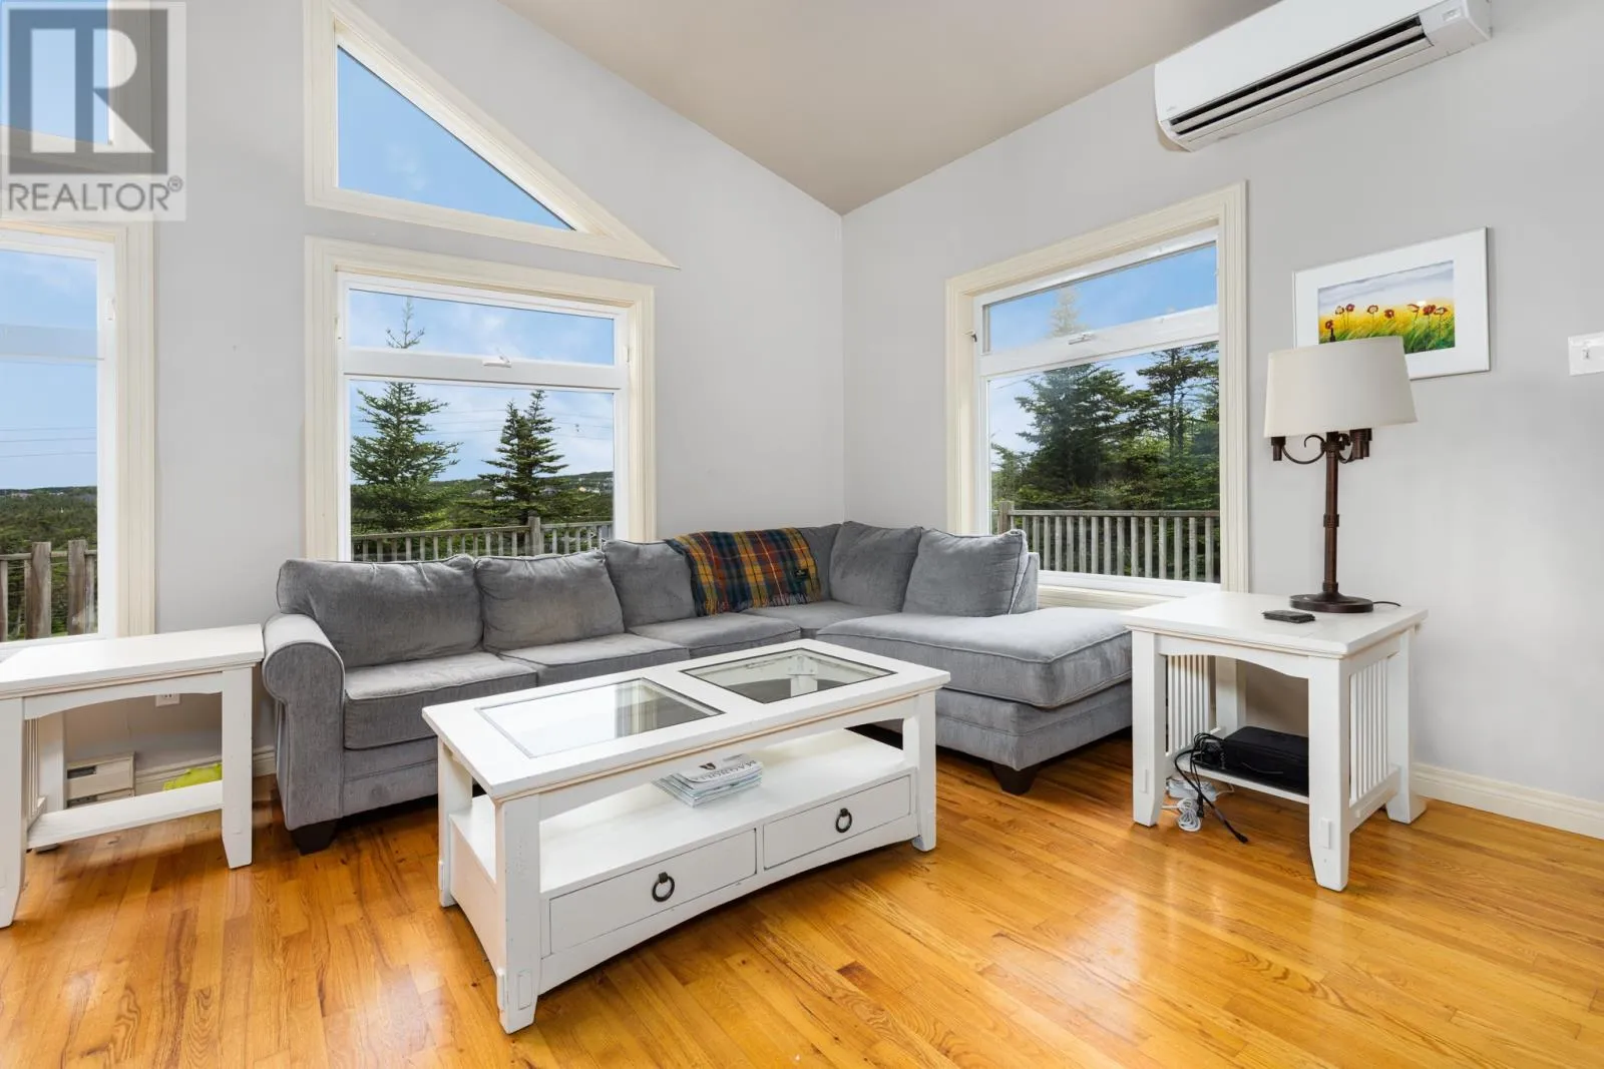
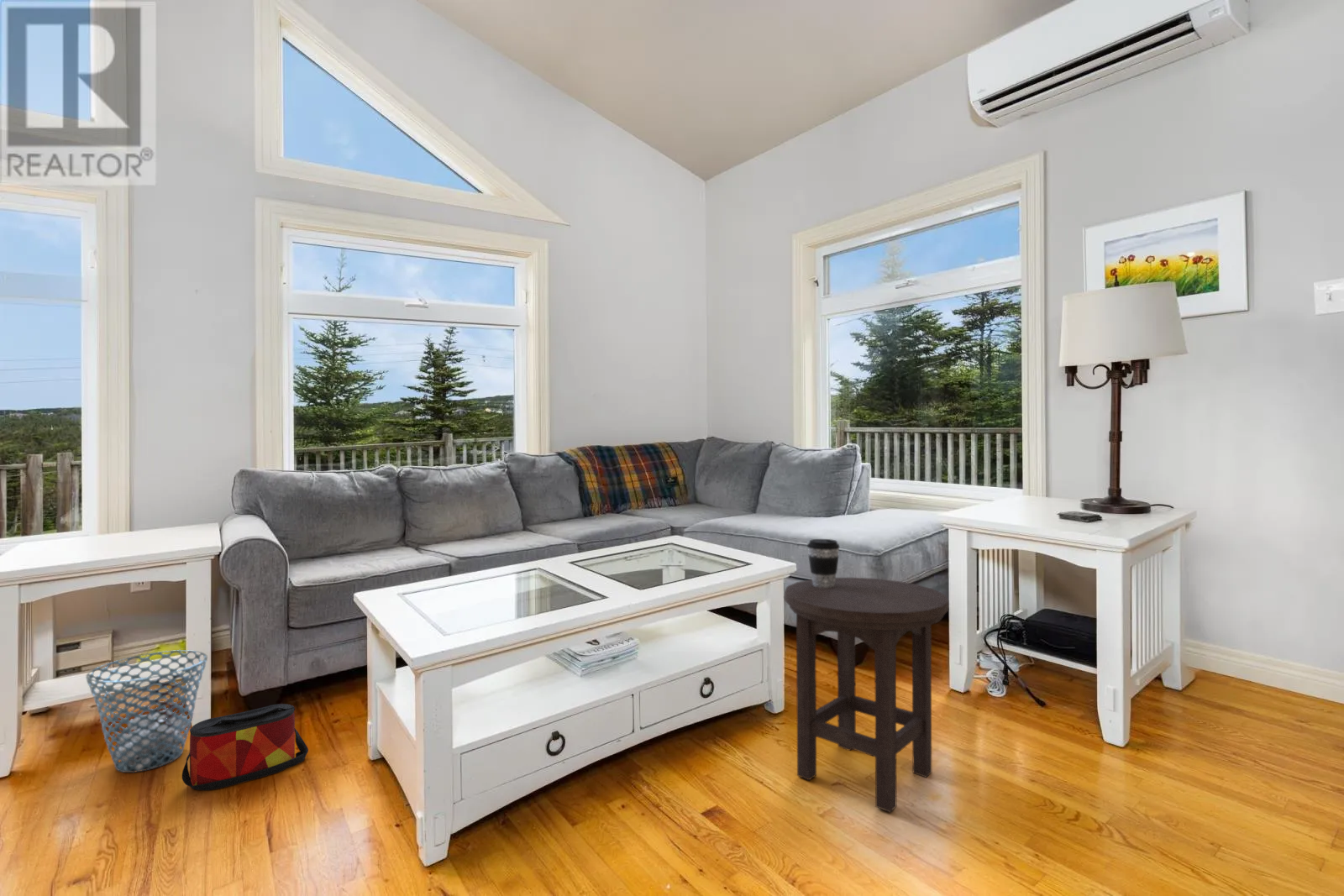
+ waste basket [85,649,208,773]
+ bag [181,703,309,791]
+ stool [784,577,949,814]
+ coffee cup [806,538,841,588]
